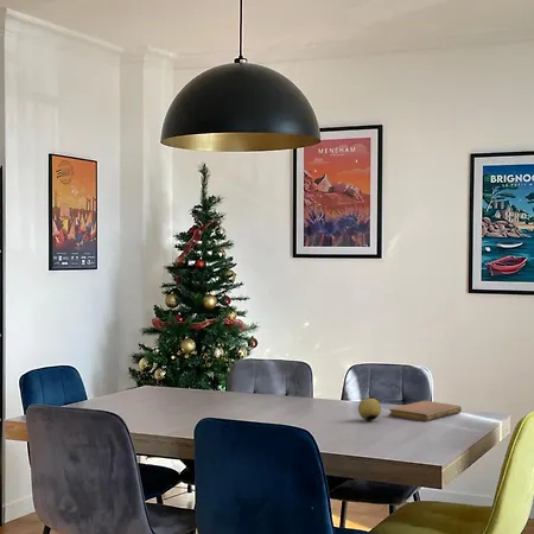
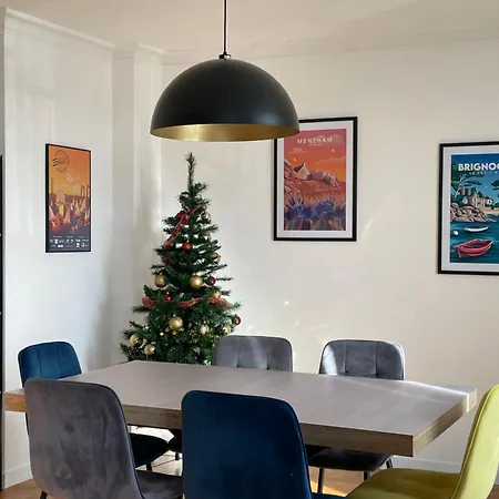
- notebook [388,400,463,422]
- fruit [357,398,382,422]
